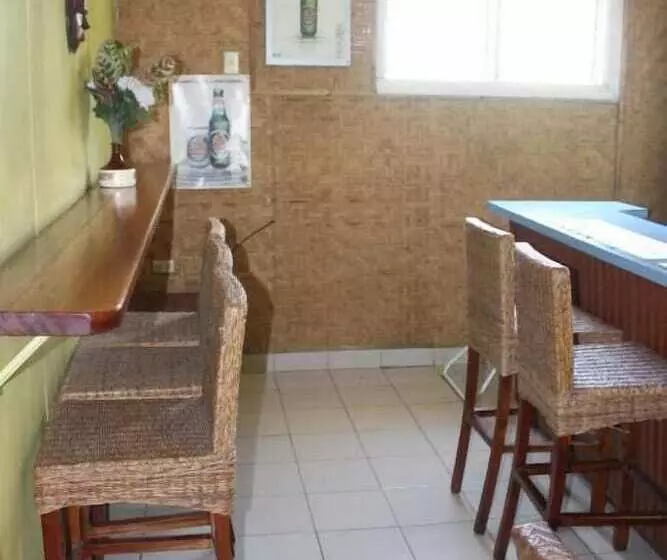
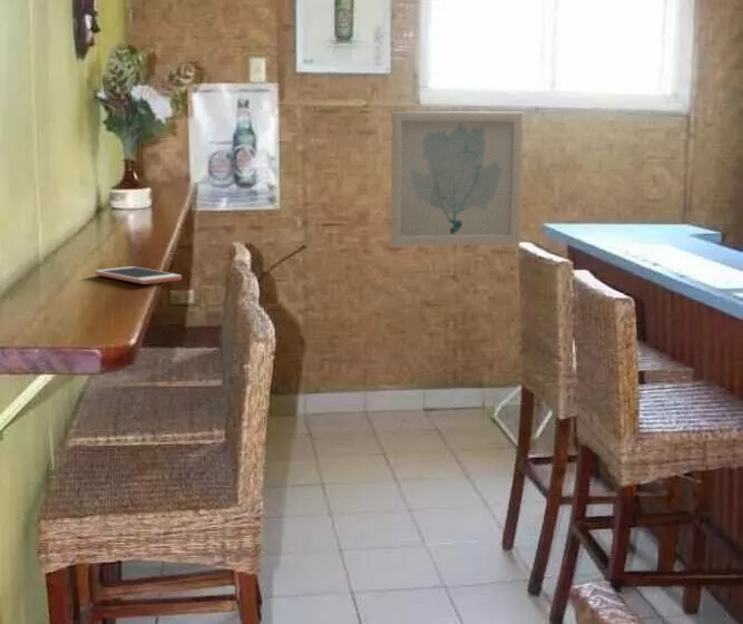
+ cell phone [94,265,183,285]
+ wall art [390,110,525,247]
